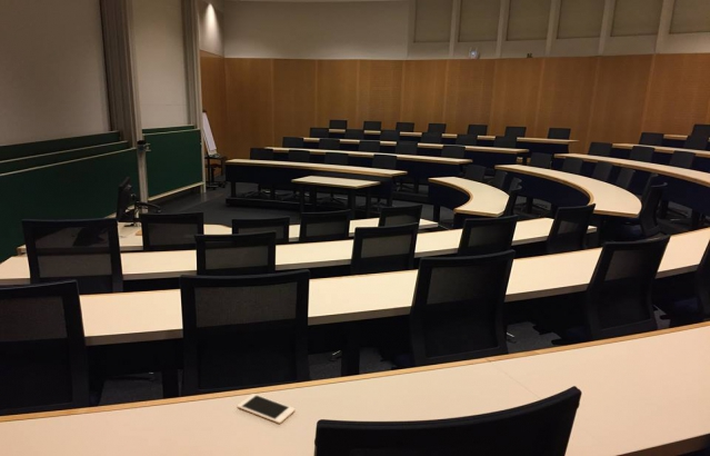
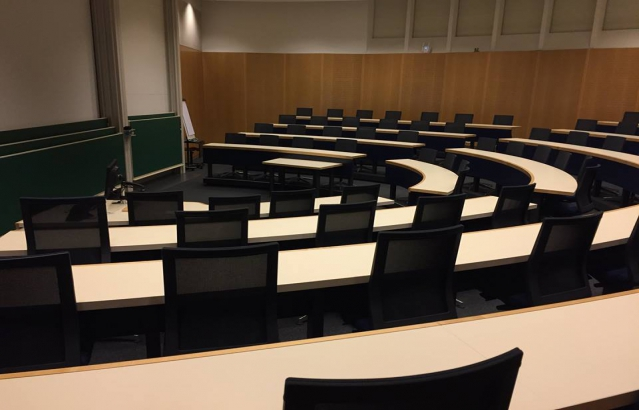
- cell phone [237,393,296,425]
